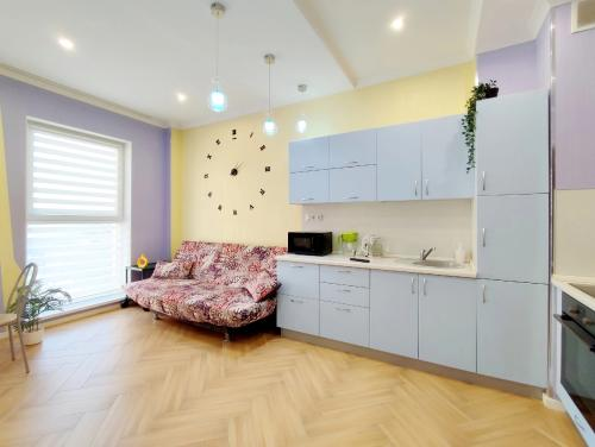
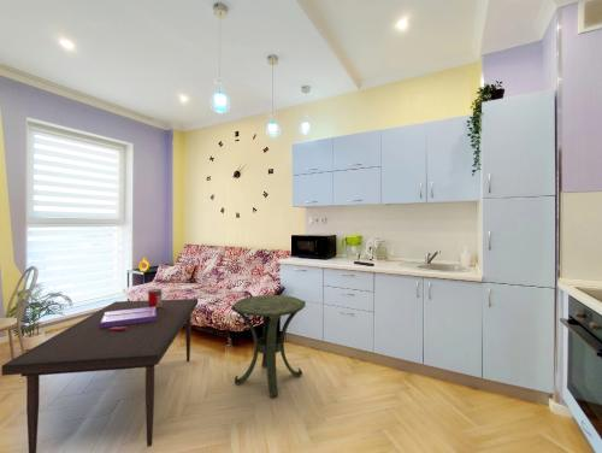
+ side table [230,294,306,398]
+ coffee table [0,288,199,453]
